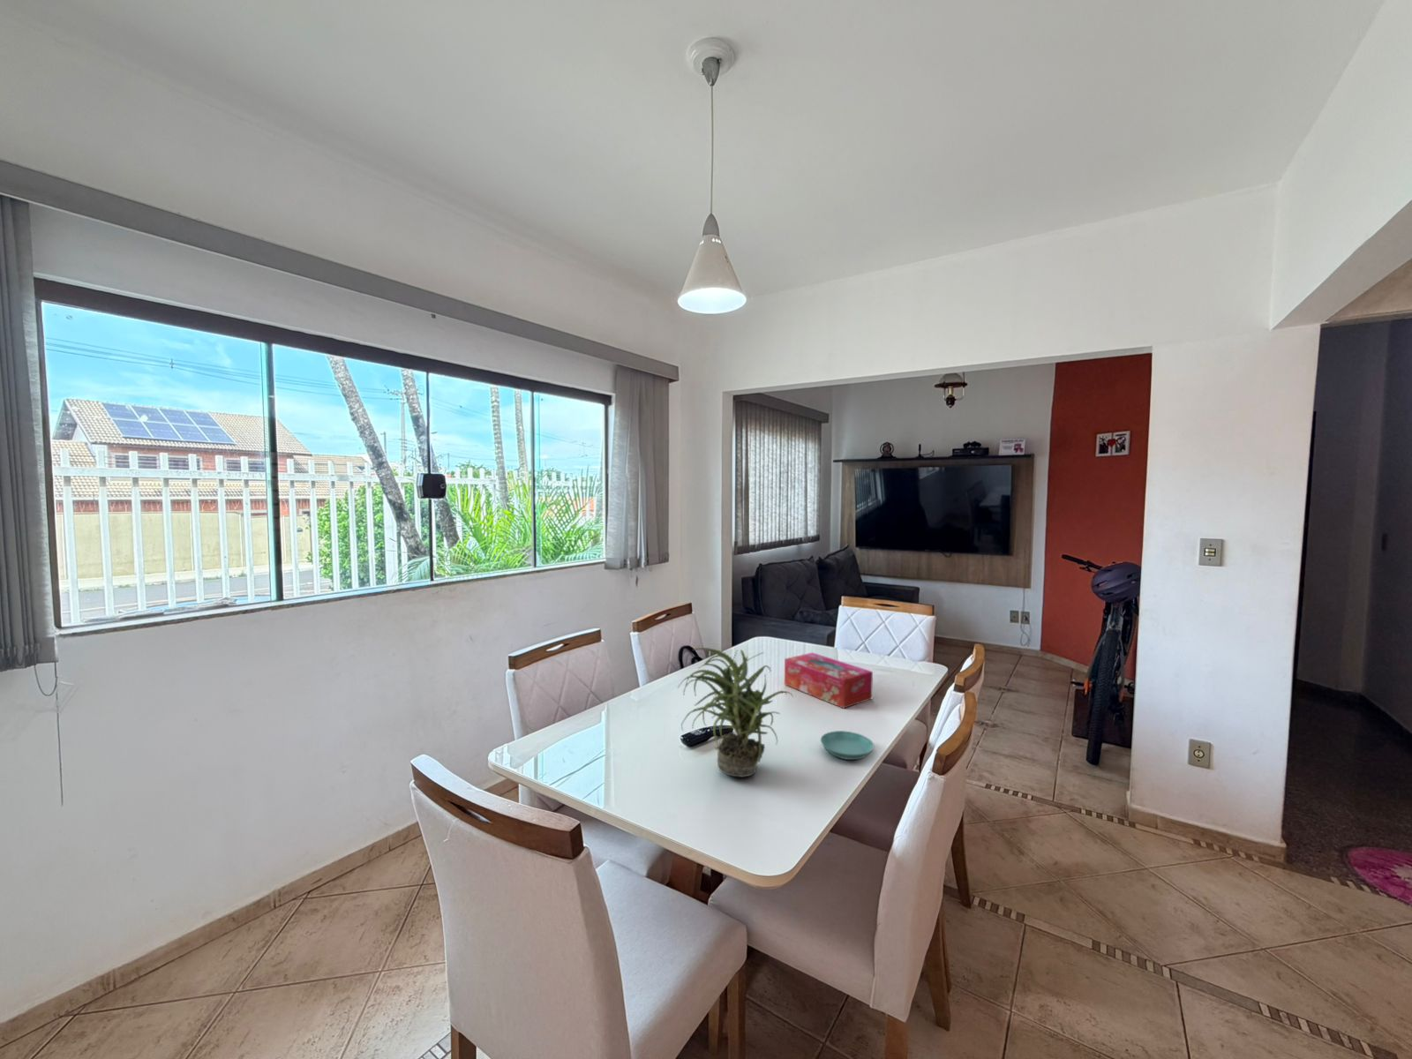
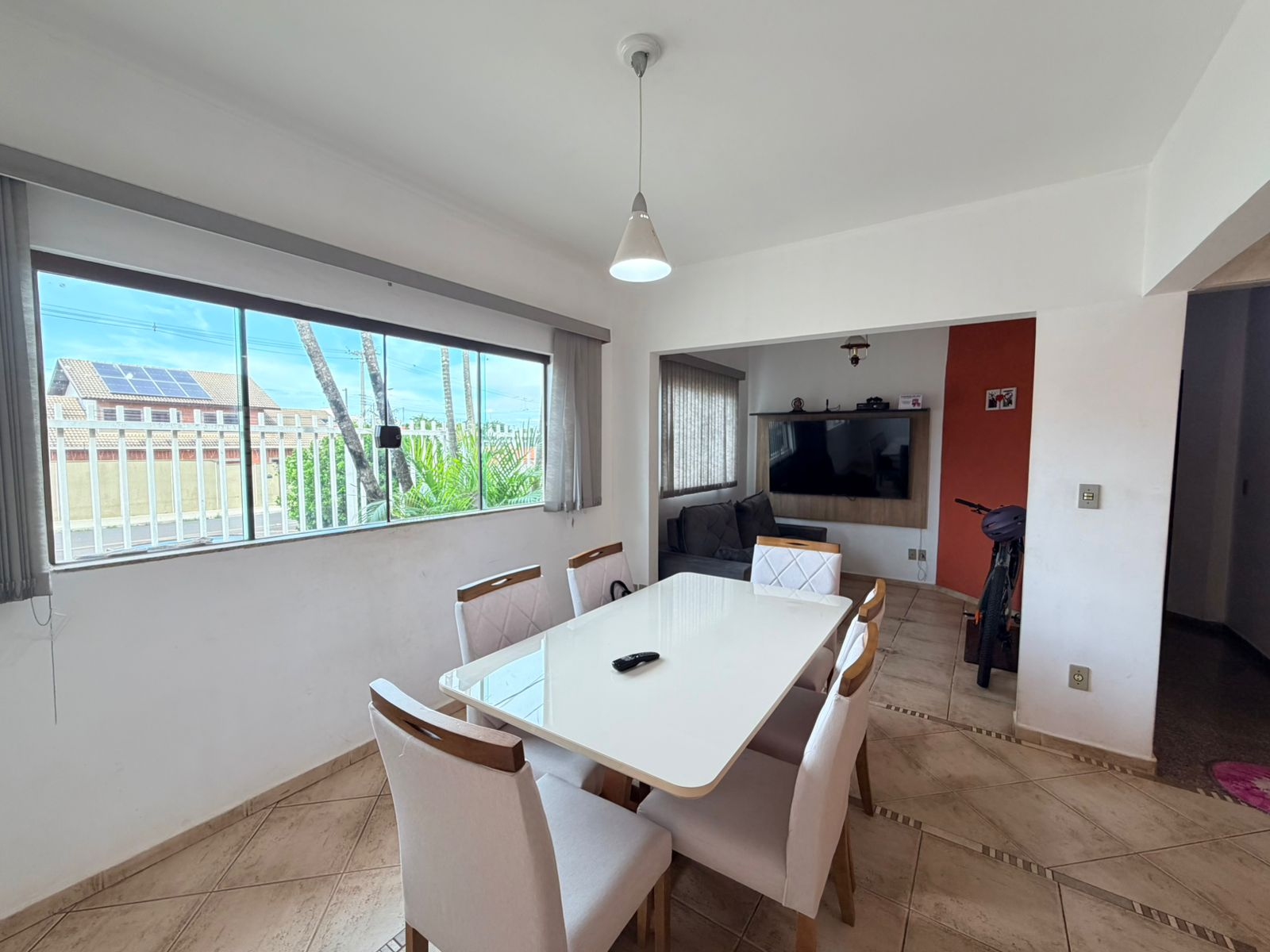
- potted plant [677,647,794,778]
- saucer [819,730,875,761]
- tissue box [784,651,874,710]
